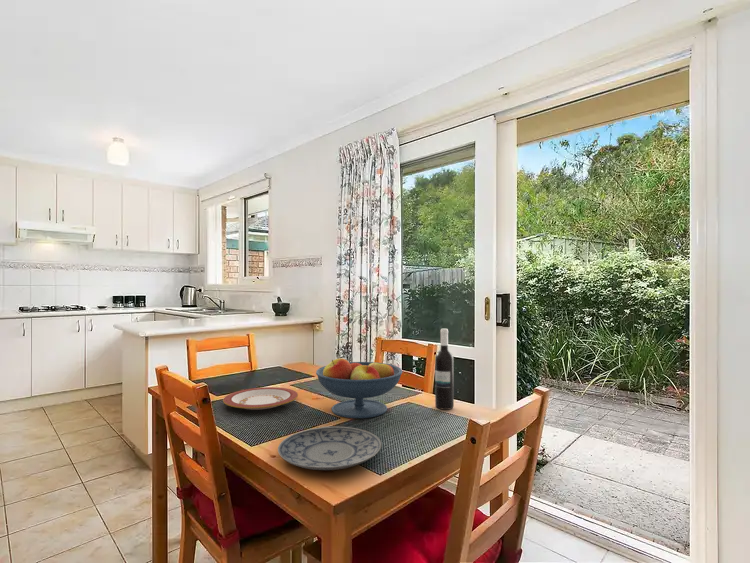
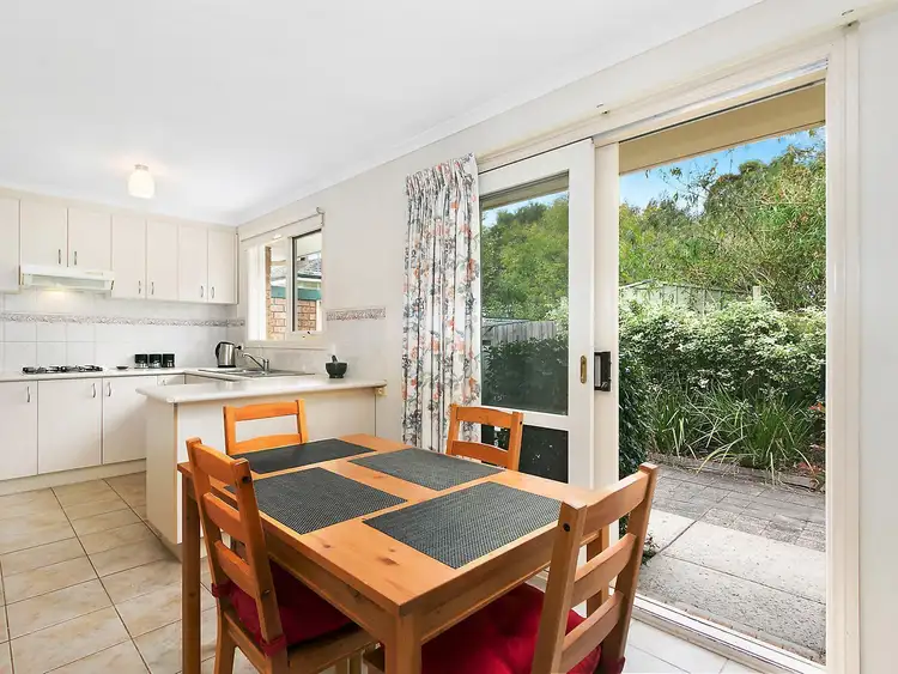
- plate [222,386,299,411]
- wine bottle [434,328,455,411]
- fruit bowl [315,357,404,419]
- plate [277,426,383,471]
